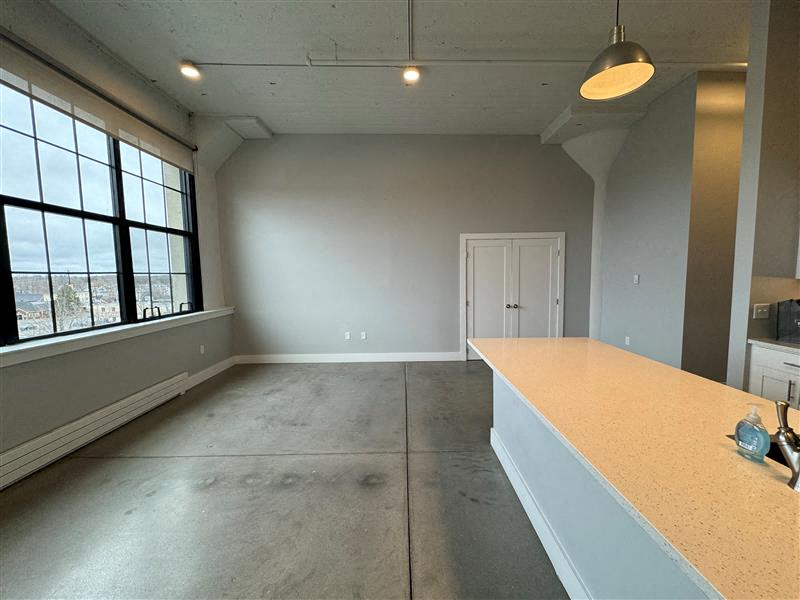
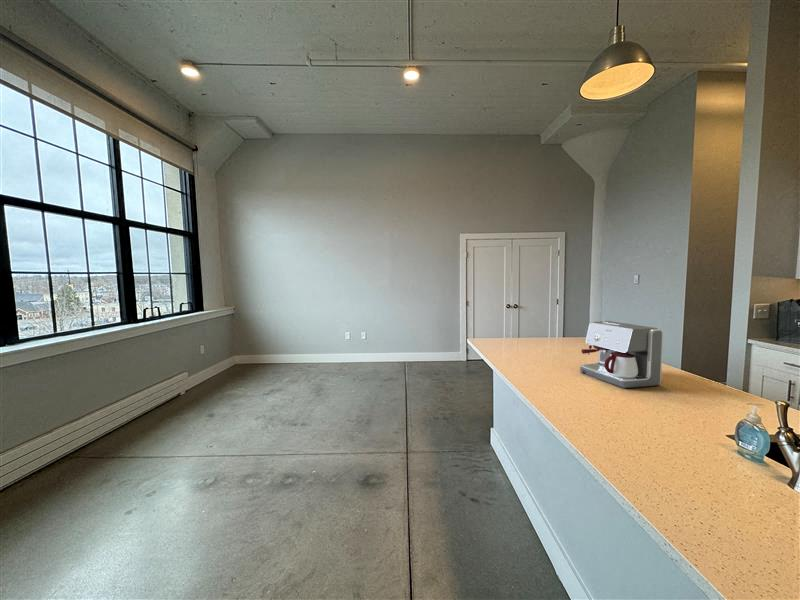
+ coffee maker [579,320,664,389]
